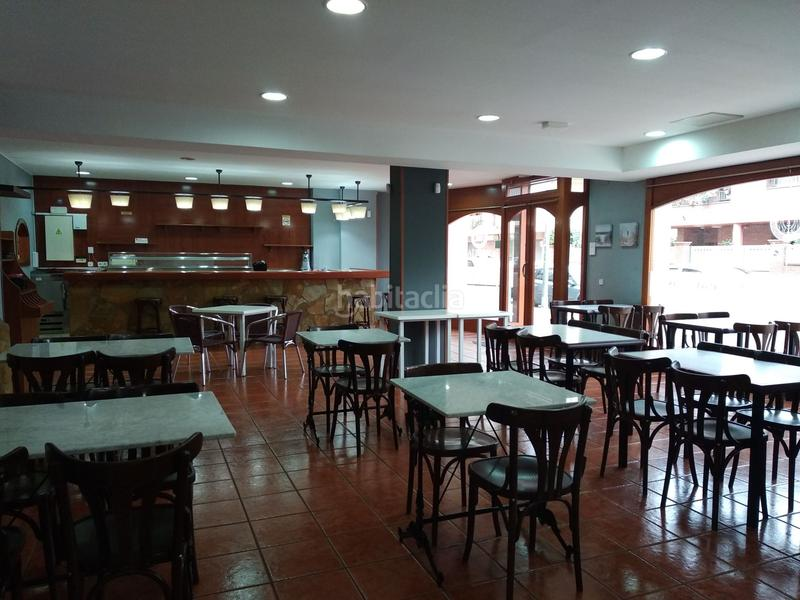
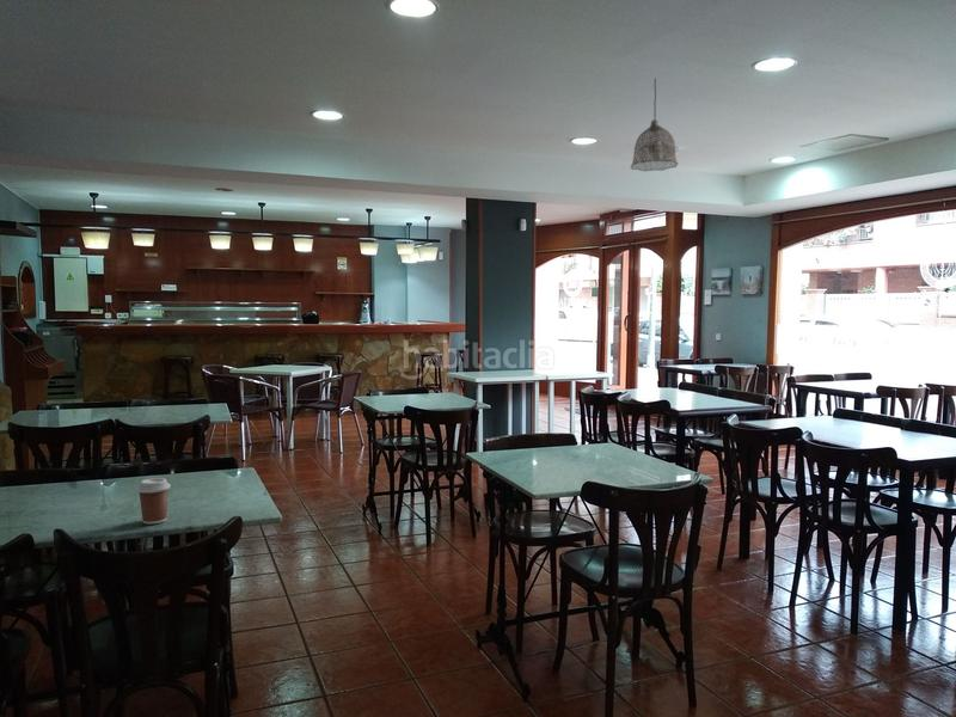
+ pendant lamp [630,76,679,172]
+ coffee cup [135,477,172,525]
